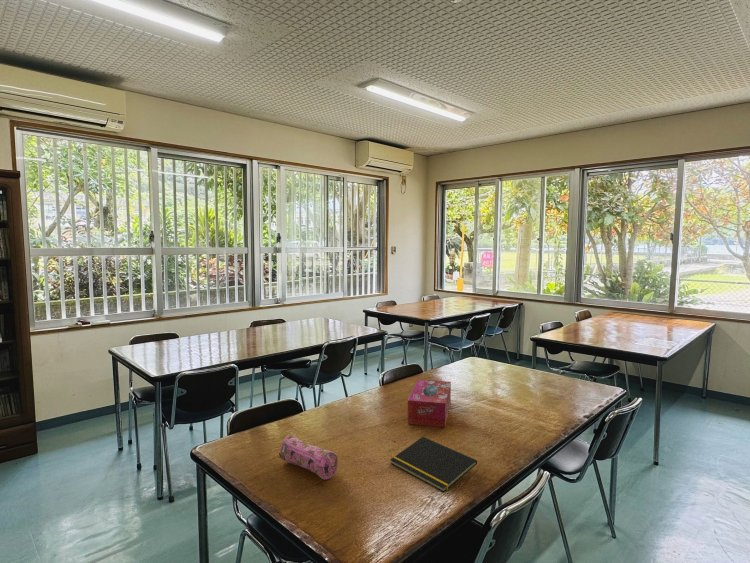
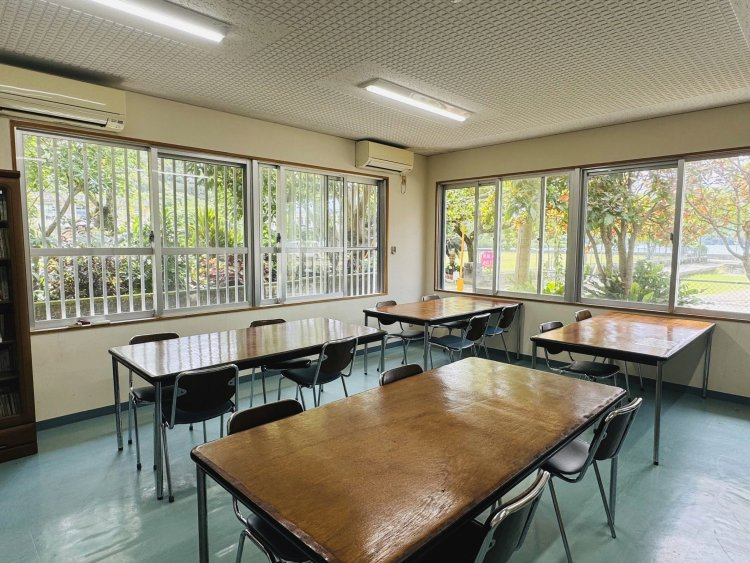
- pencil case [278,434,339,480]
- notepad [389,436,478,493]
- tissue box [407,378,452,428]
